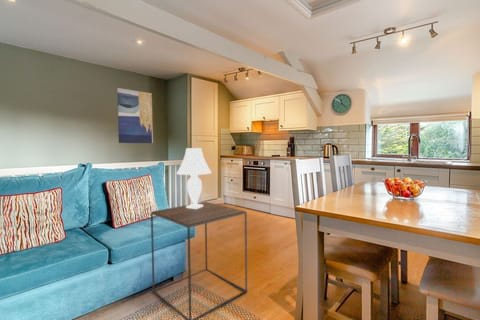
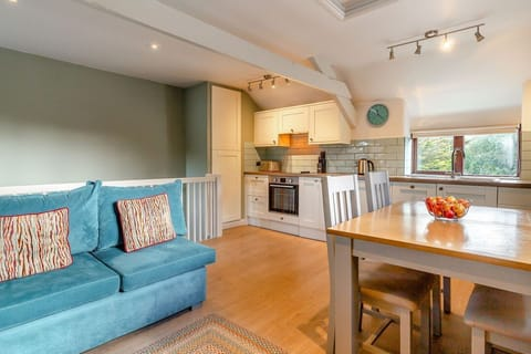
- table lamp [176,147,213,209]
- side table [150,201,248,320]
- wall art [116,87,154,144]
